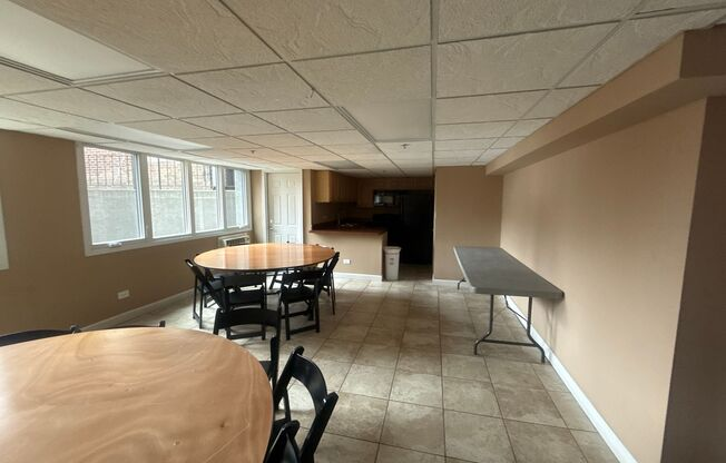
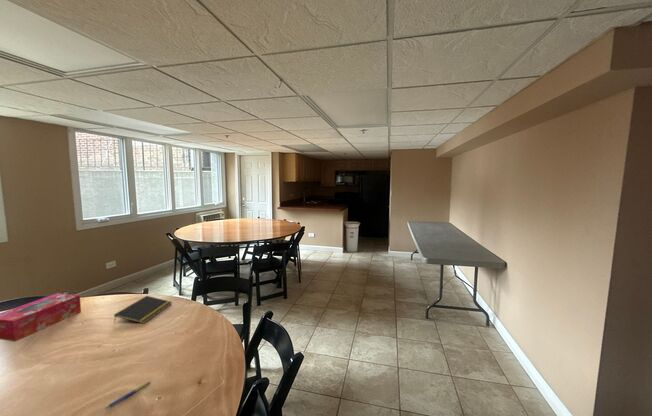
+ notepad [113,295,172,325]
+ tissue box [0,292,82,342]
+ pen [104,380,152,410]
